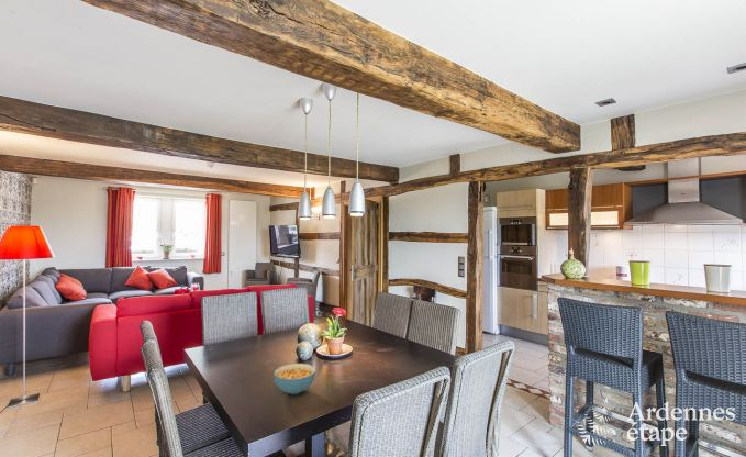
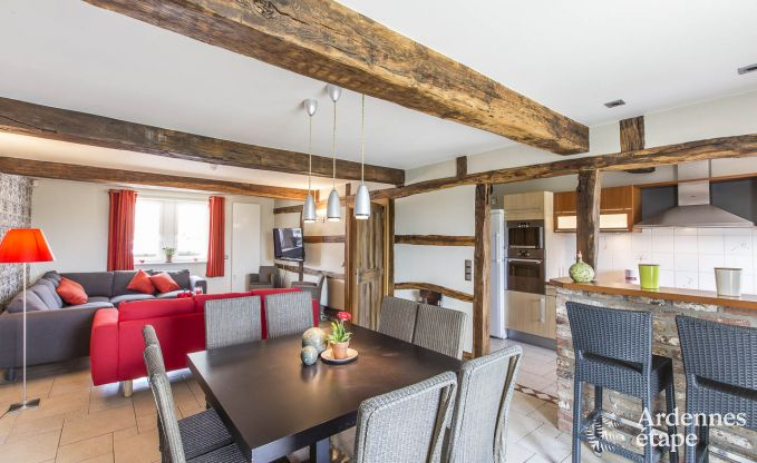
- cereal bowl [272,363,316,395]
